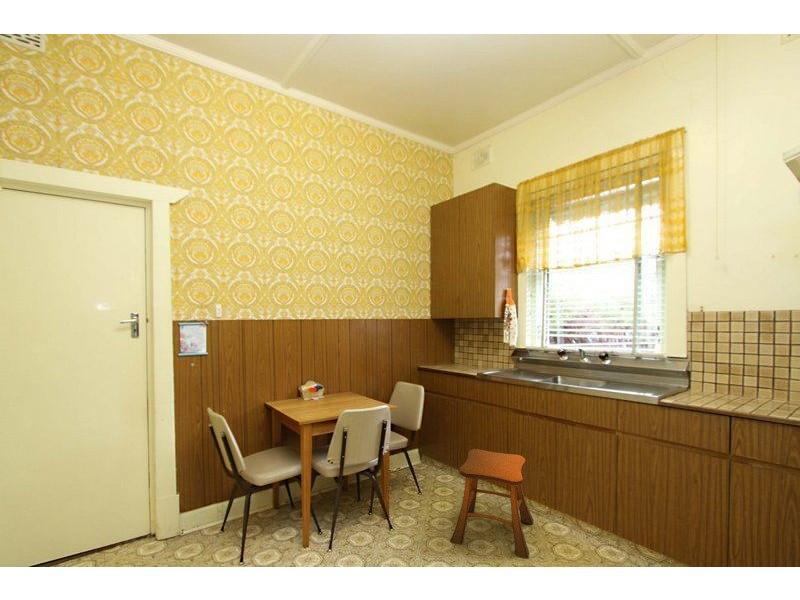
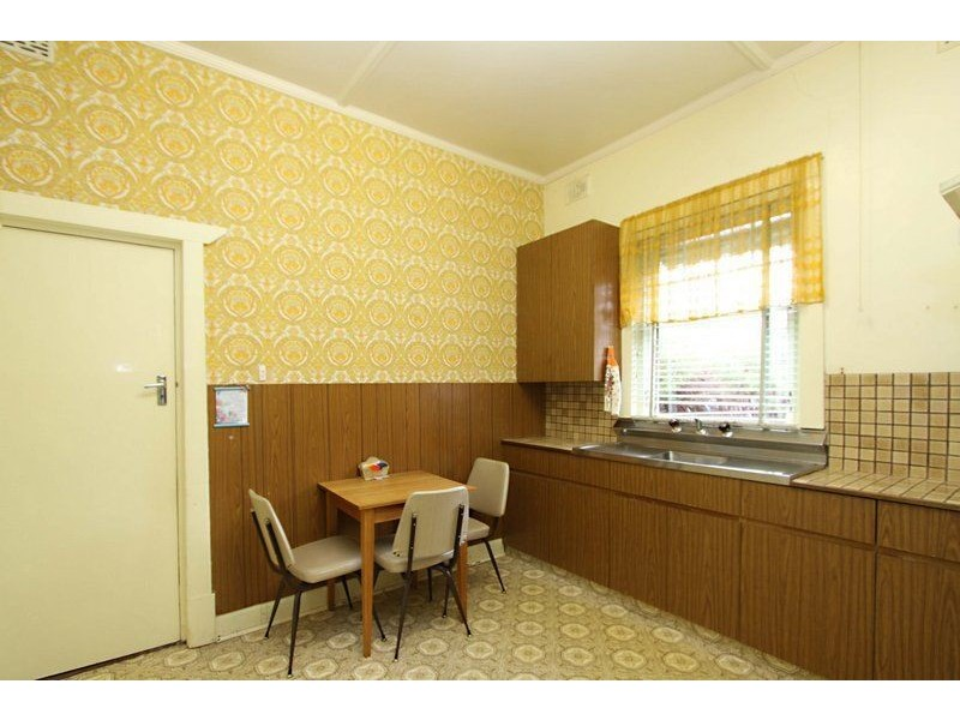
- stool [449,448,534,560]
